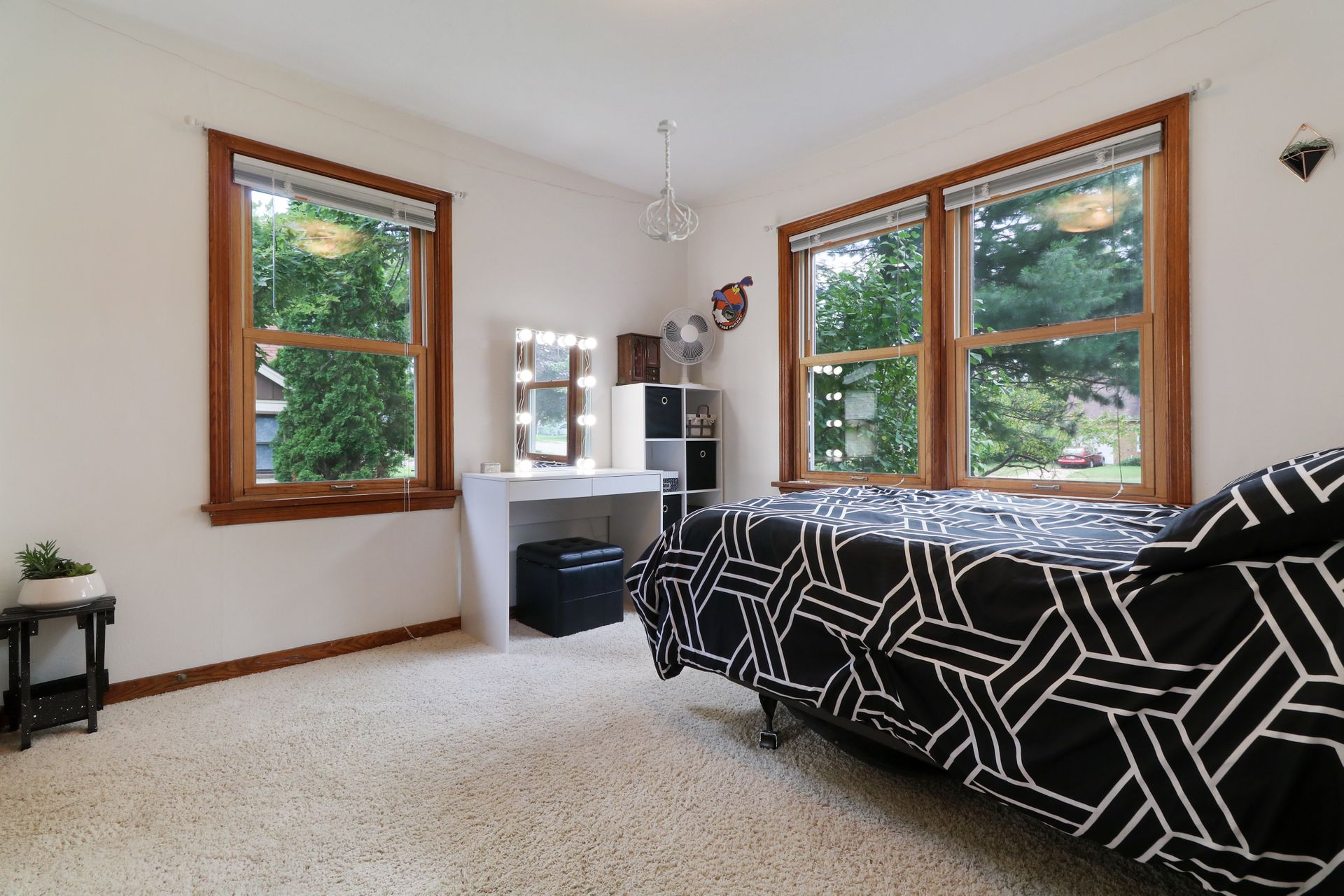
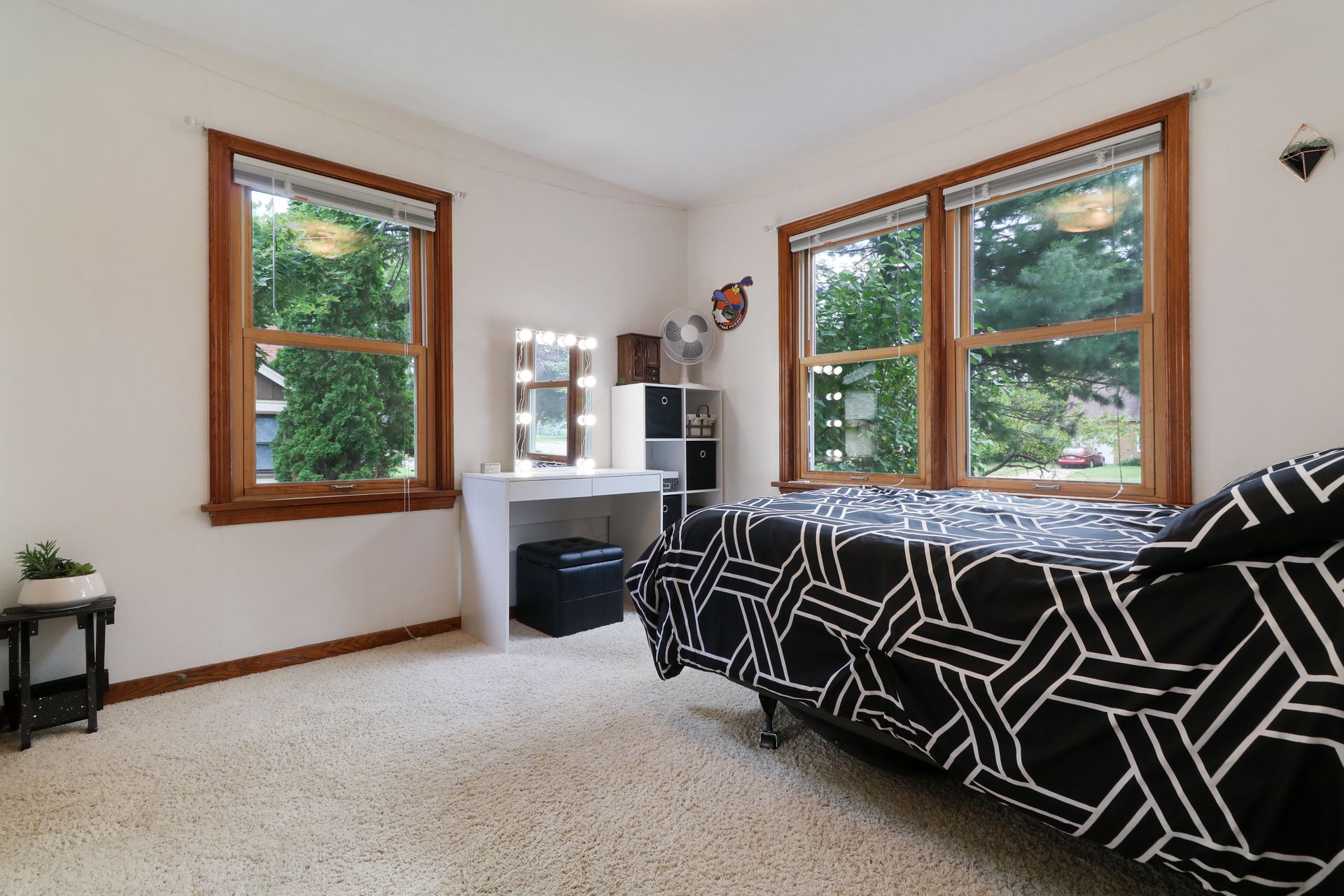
- ceiling light fixture [637,119,699,244]
